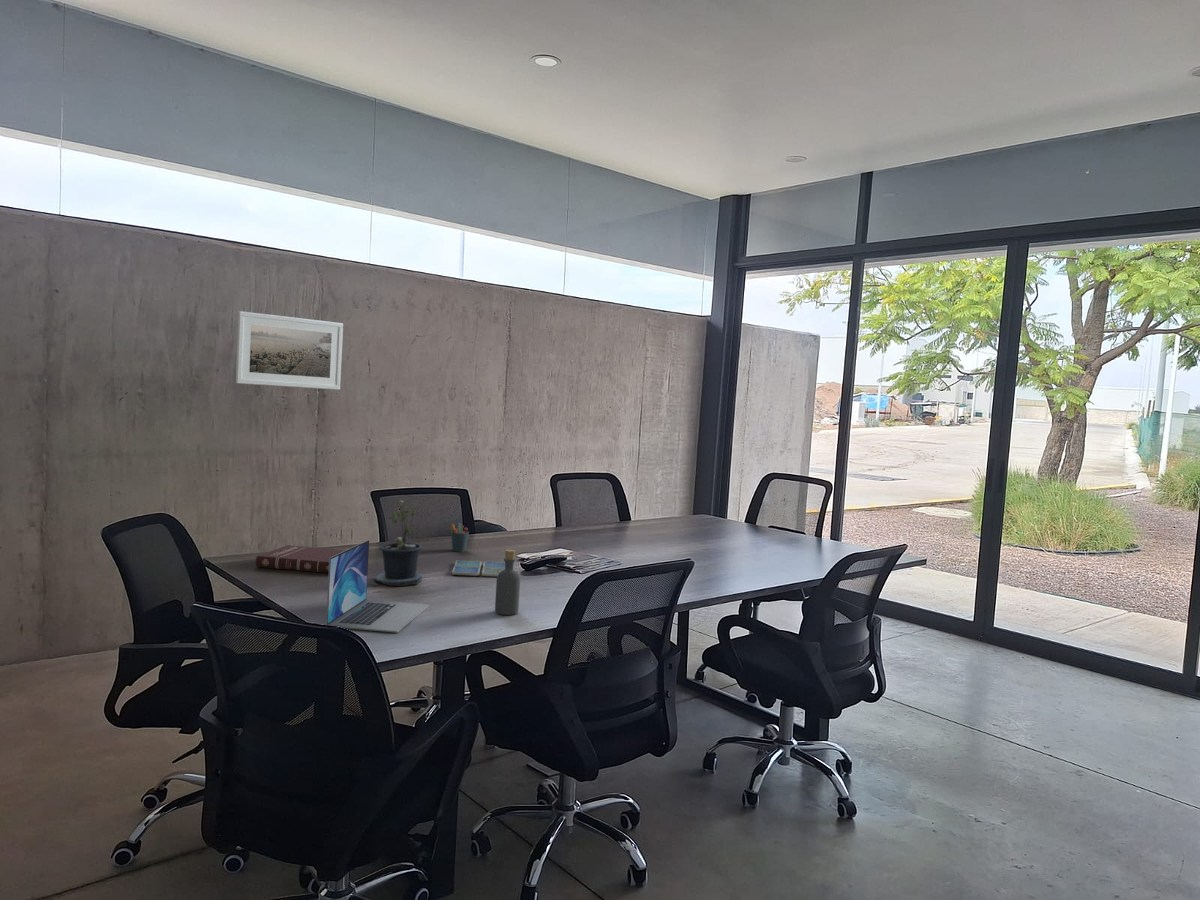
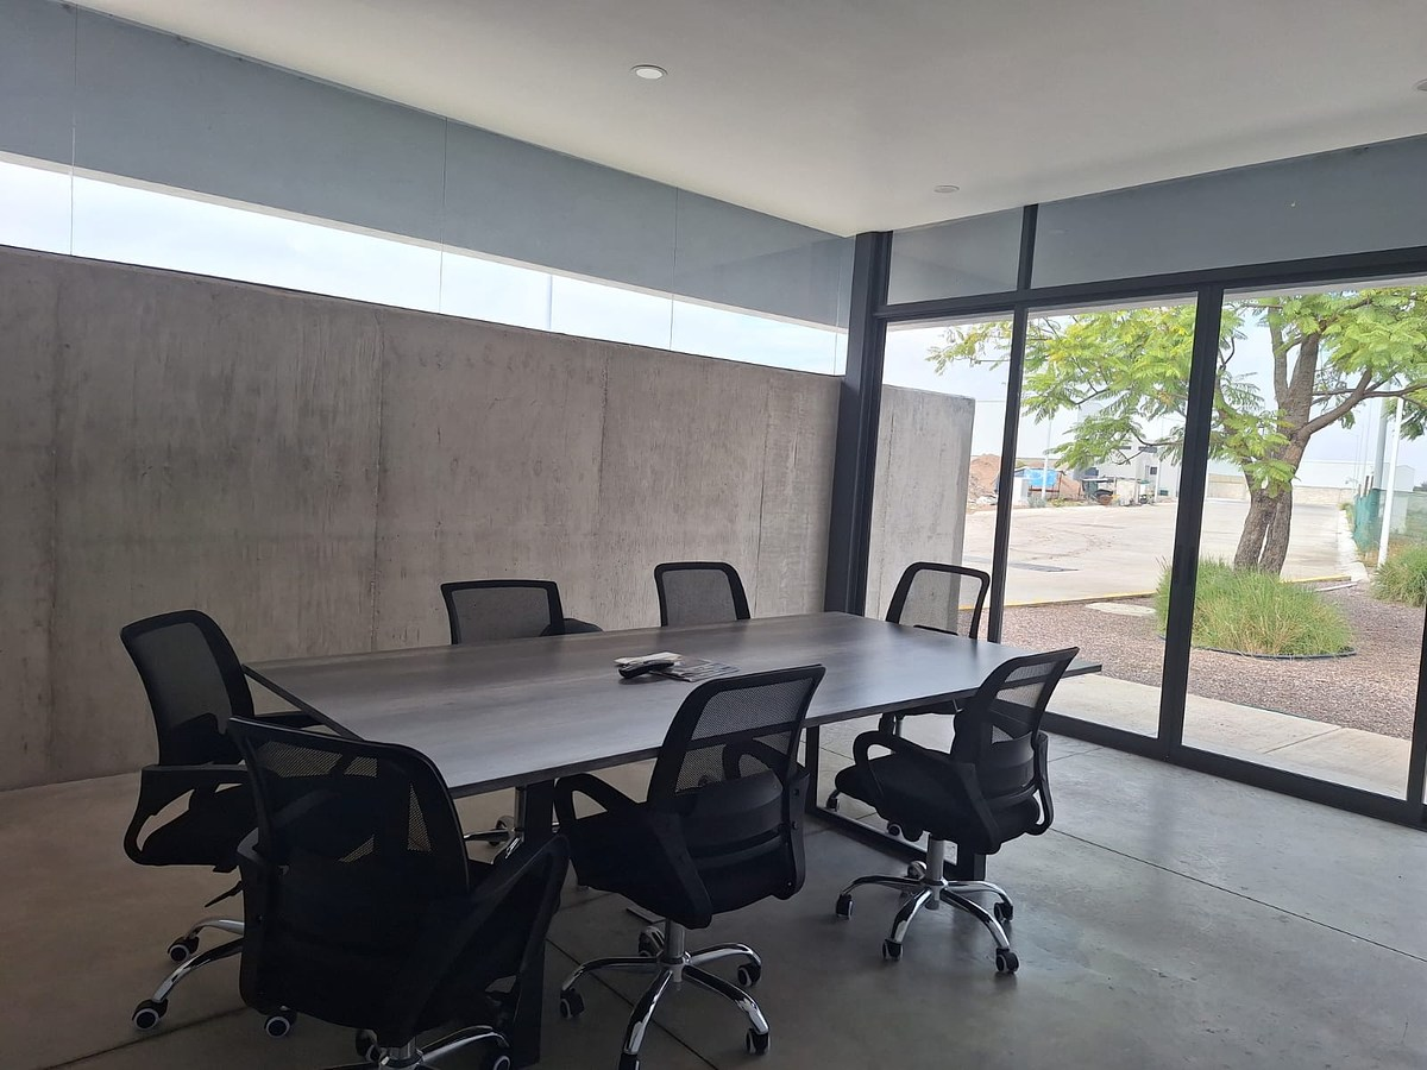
- potted plant [367,498,423,587]
- pen holder [450,522,470,553]
- drink coaster [451,560,505,578]
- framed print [235,310,344,391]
- book [255,544,347,574]
- laptop [325,539,430,634]
- bottle [494,549,521,616]
